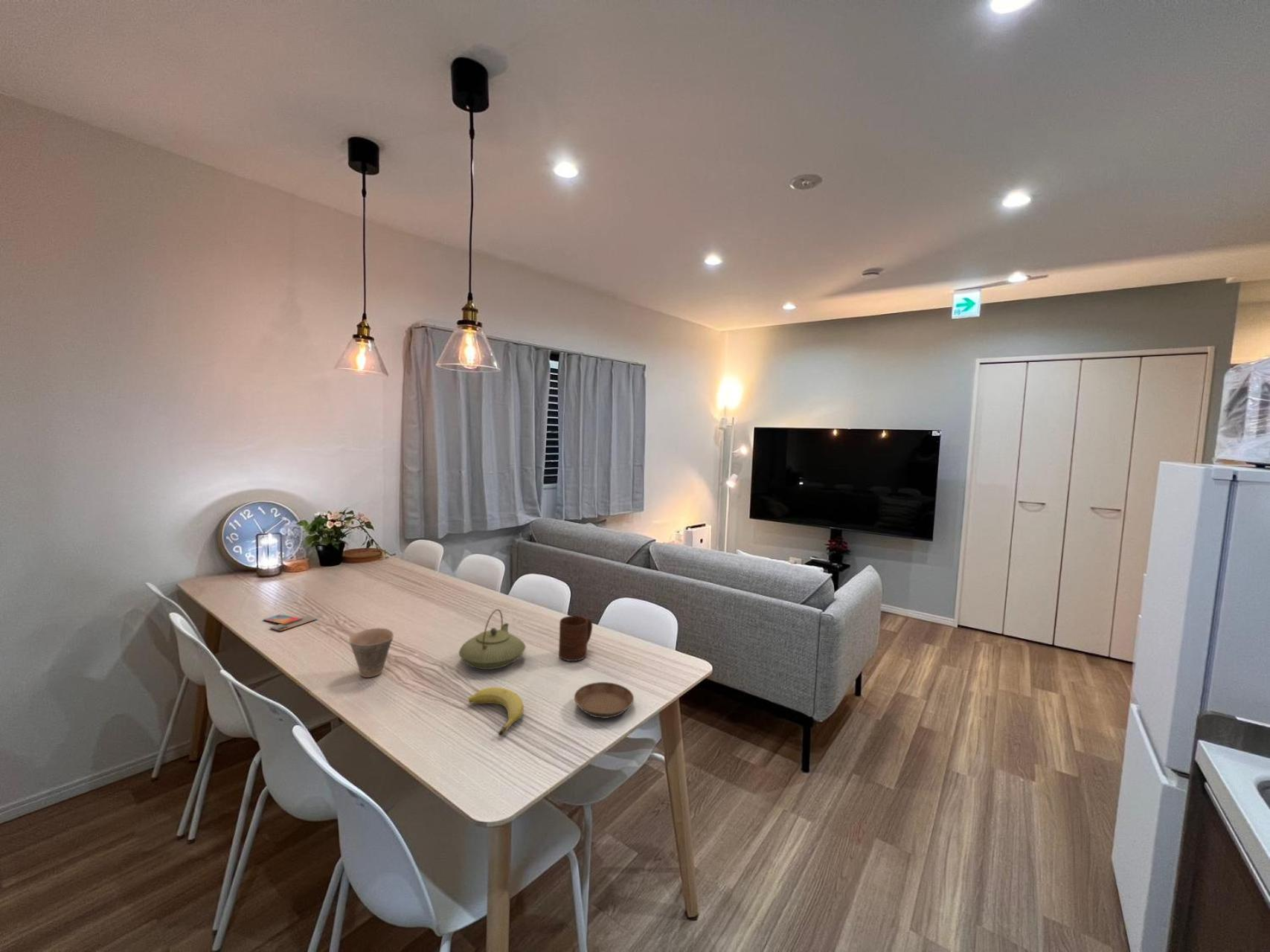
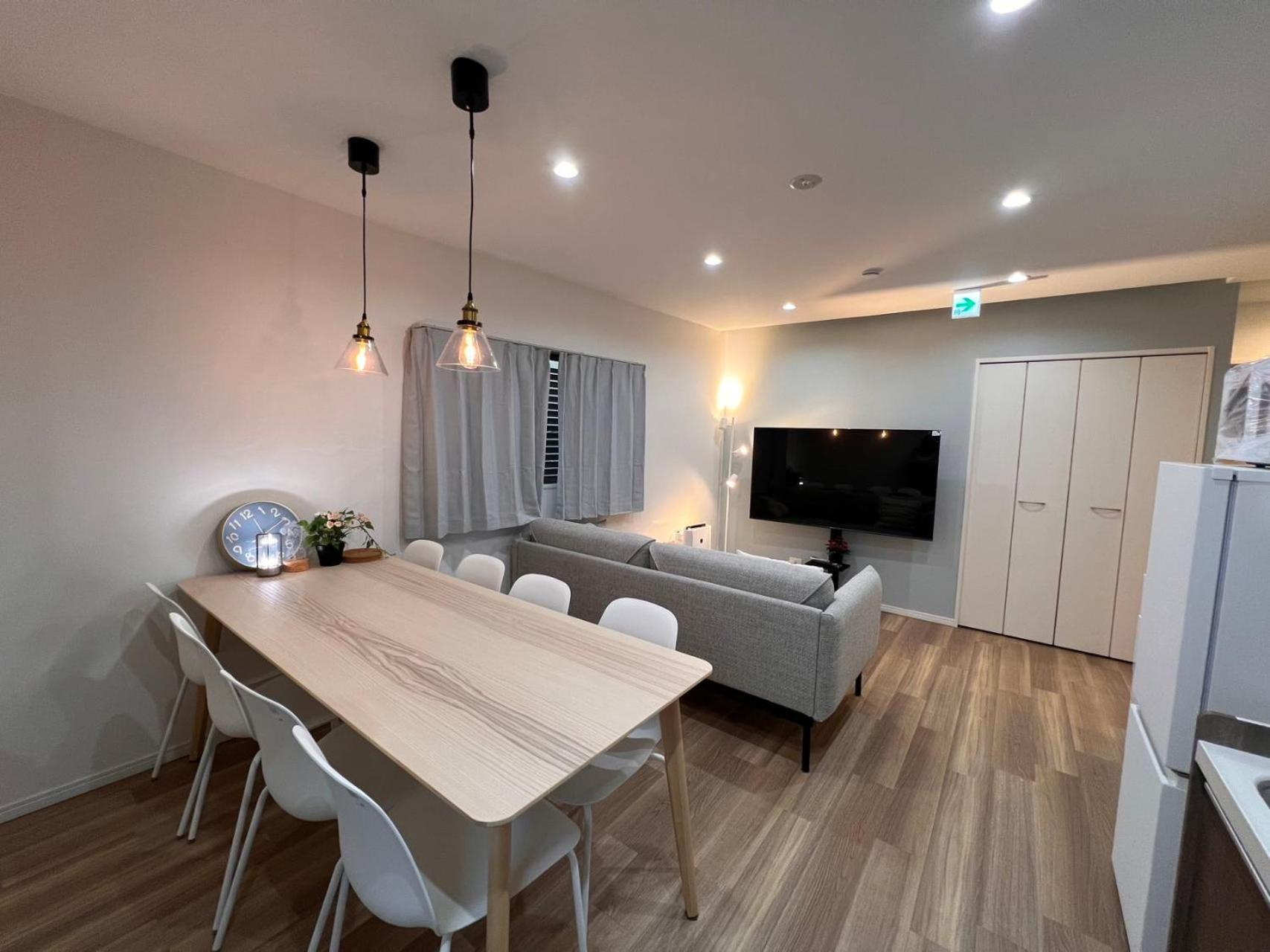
- smartphone [262,614,318,631]
- saucer [574,681,635,719]
- fruit [468,686,525,737]
- cup [558,615,593,662]
- cup [348,627,394,678]
- teapot [458,608,526,670]
